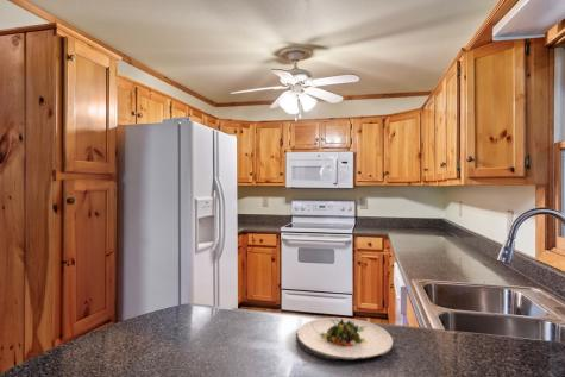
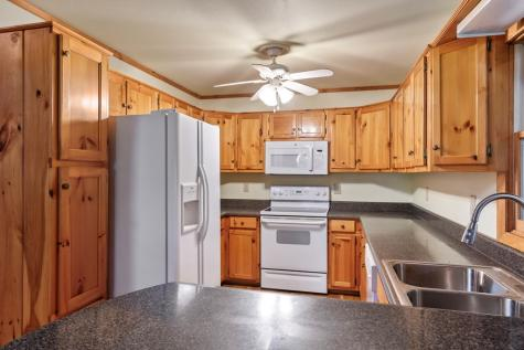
- salad plate [295,316,394,362]
